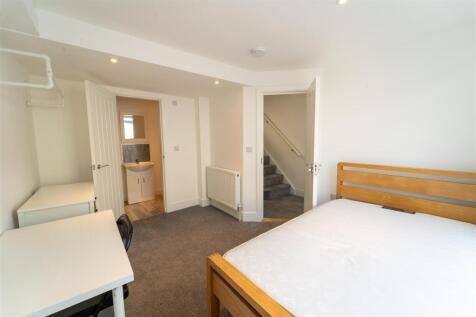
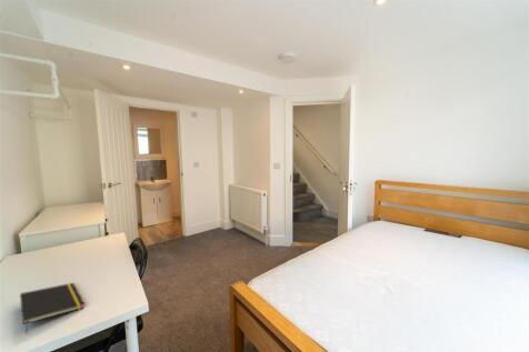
+ notepad [19,282,86,334]
